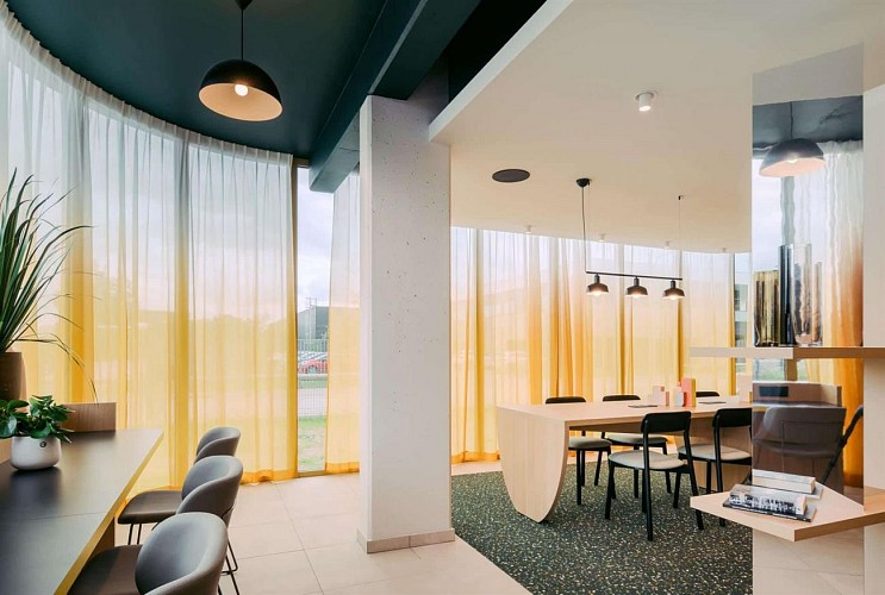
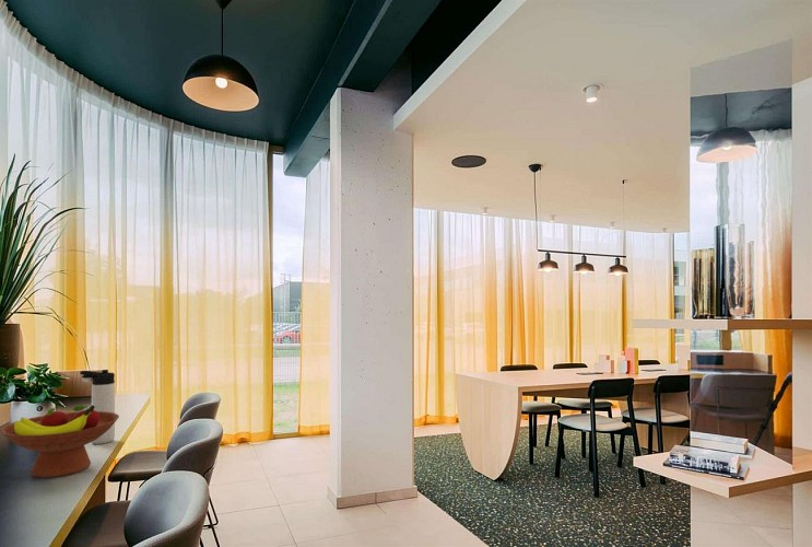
+ fruit bowl [0,404,120,479]
+ thermos bottle [79,369,116,445]
